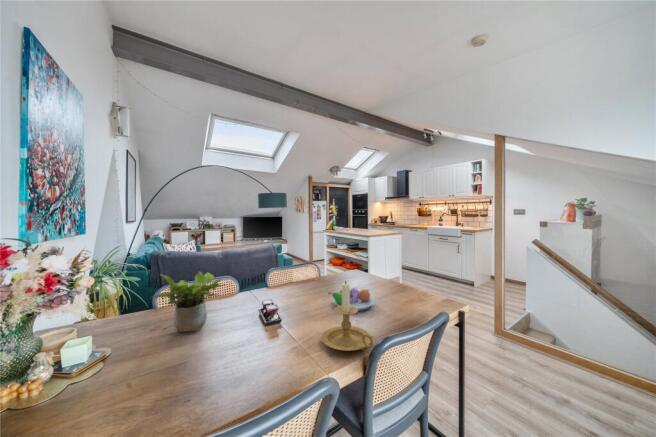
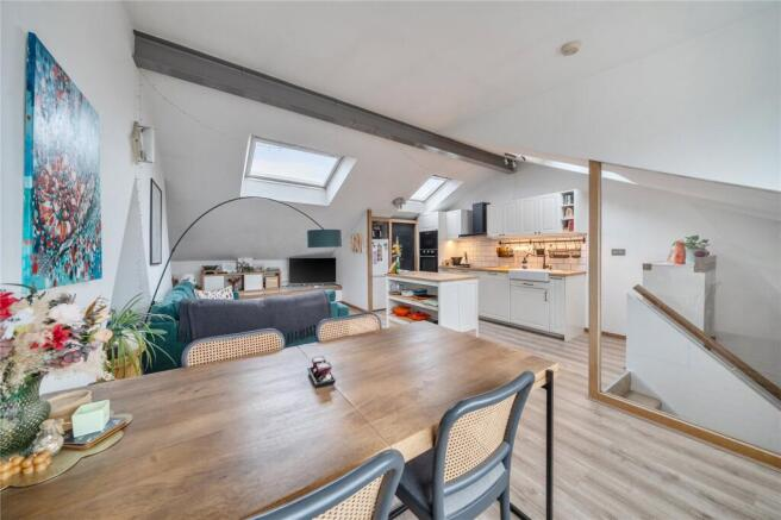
- fruit bowl [327,287,375,312]
- potted plant [150,271,227,333]
- candle holder [320,280,375,353]
